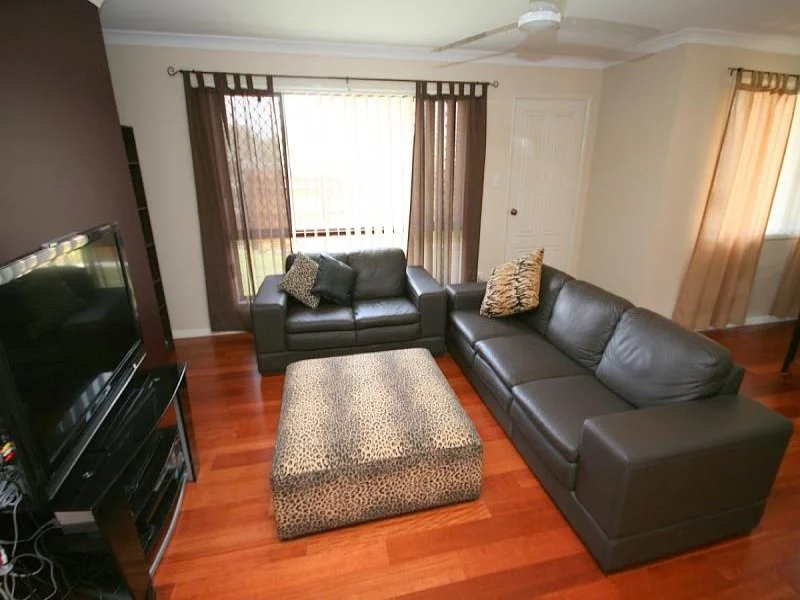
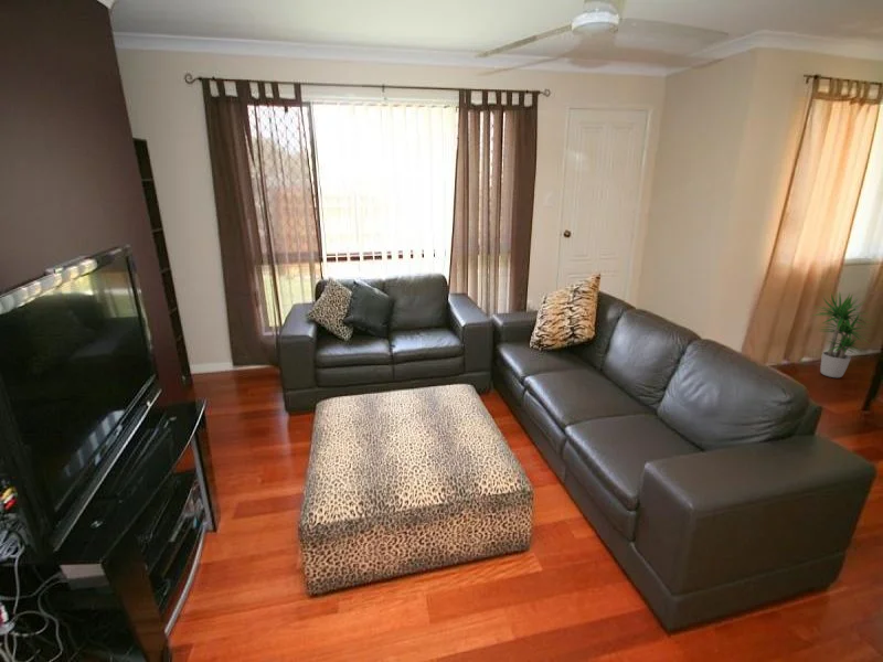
+ potted plant [809,291,876,378]
